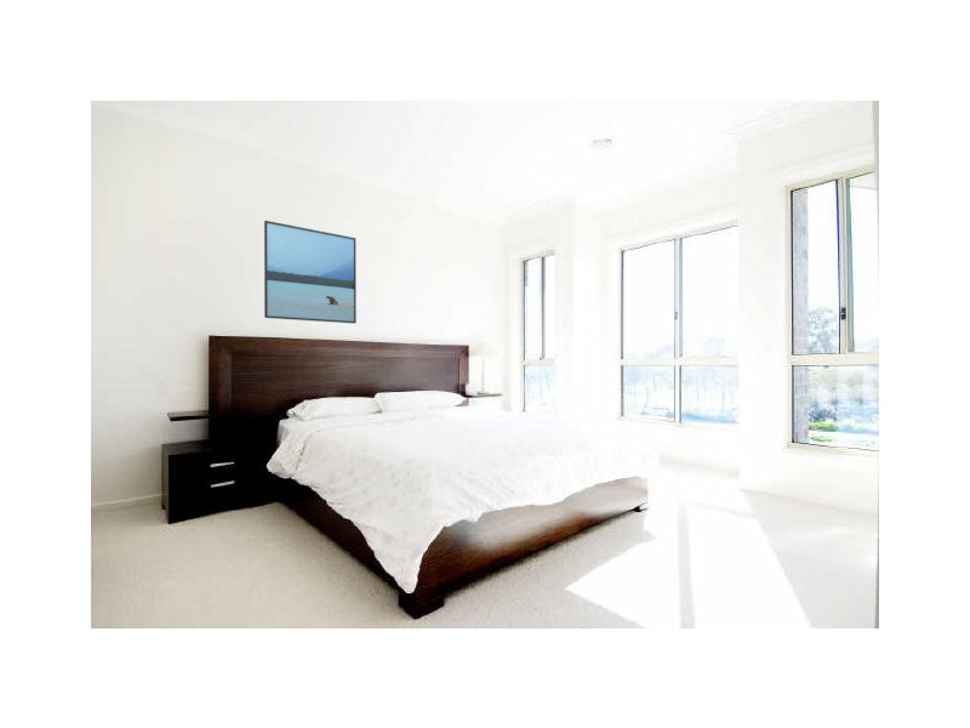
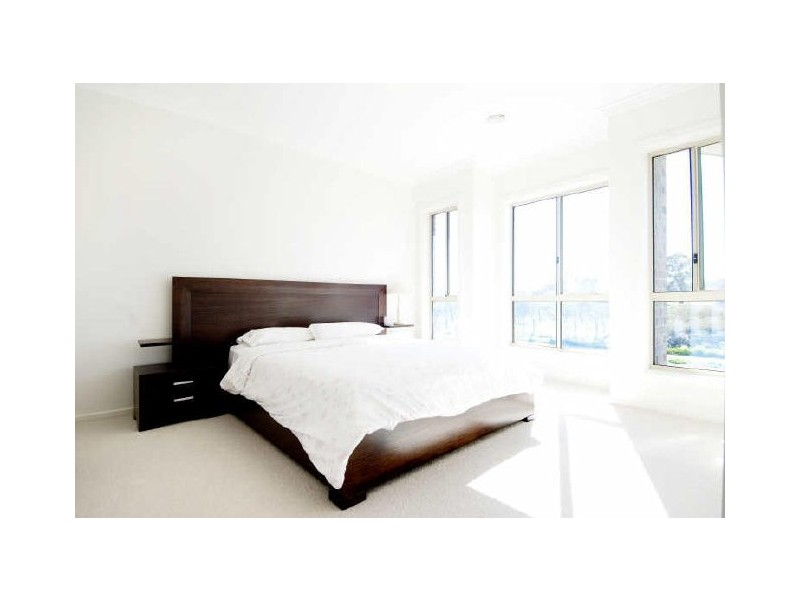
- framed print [263,220,358,324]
